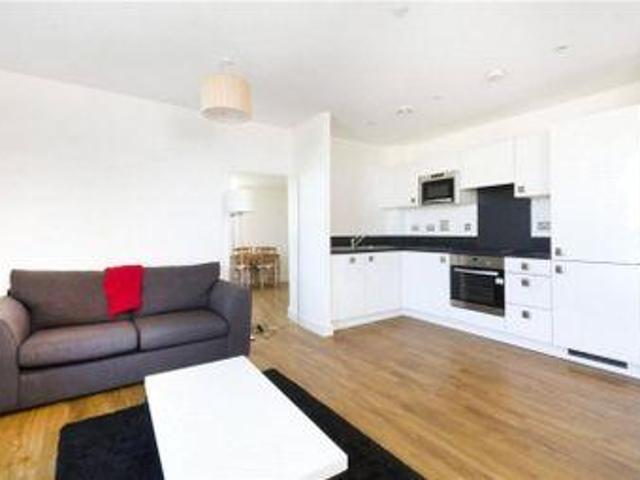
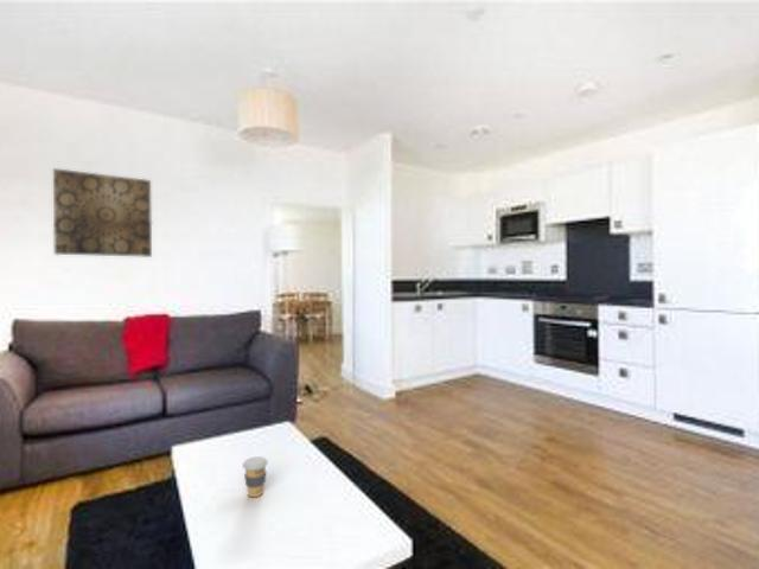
+ coffee cup [241,455,269,498]
+ wall art [52,167,153,258]
